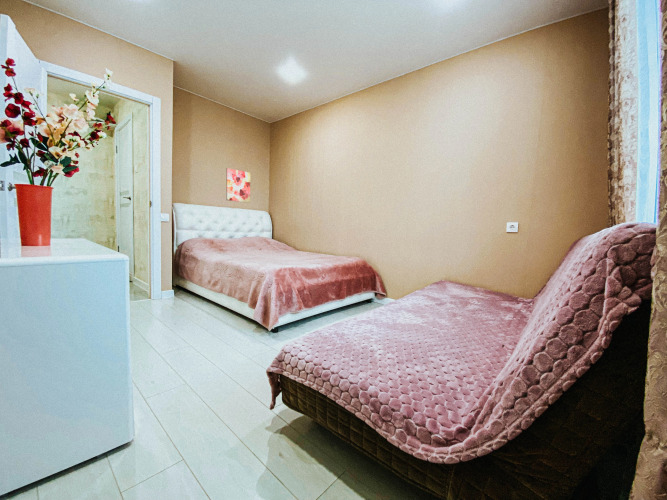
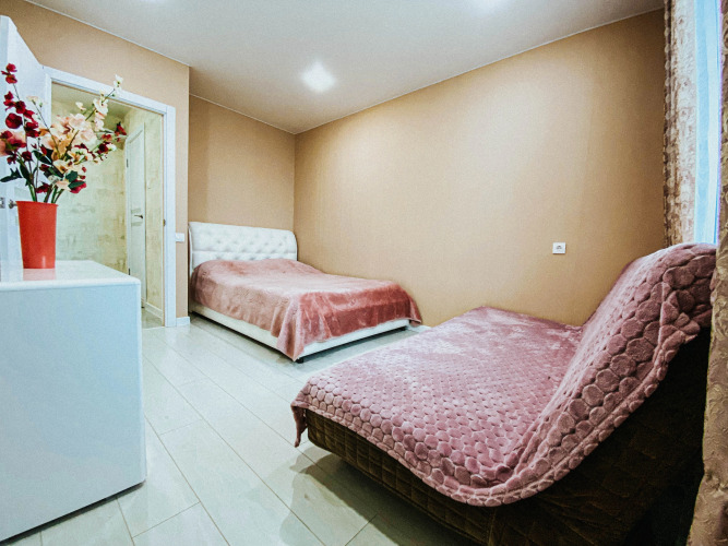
- wall art [225,167,251,204]
